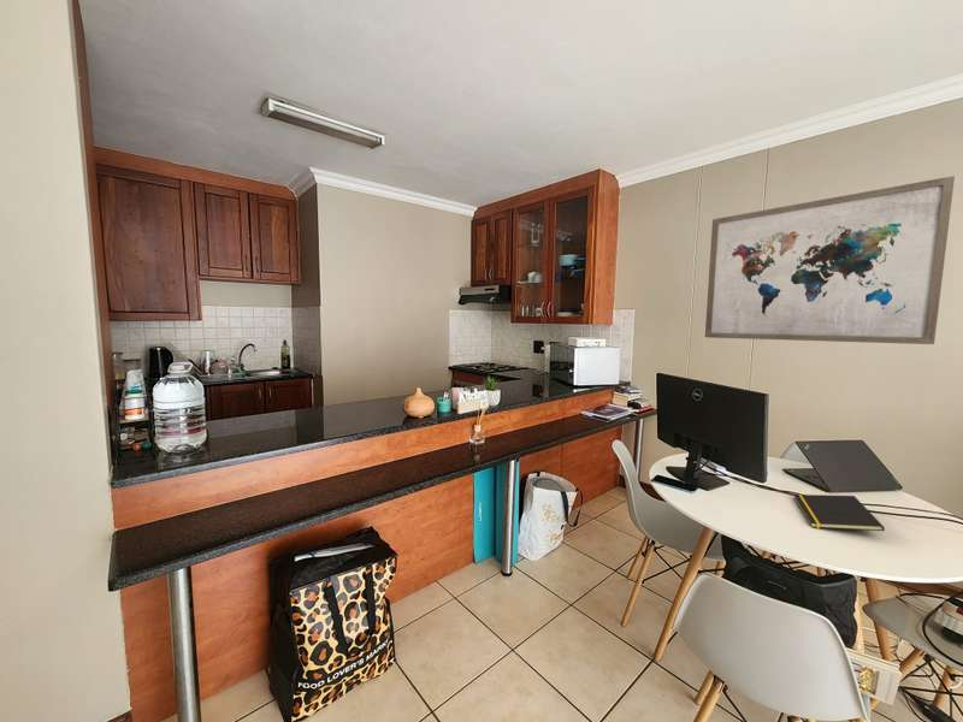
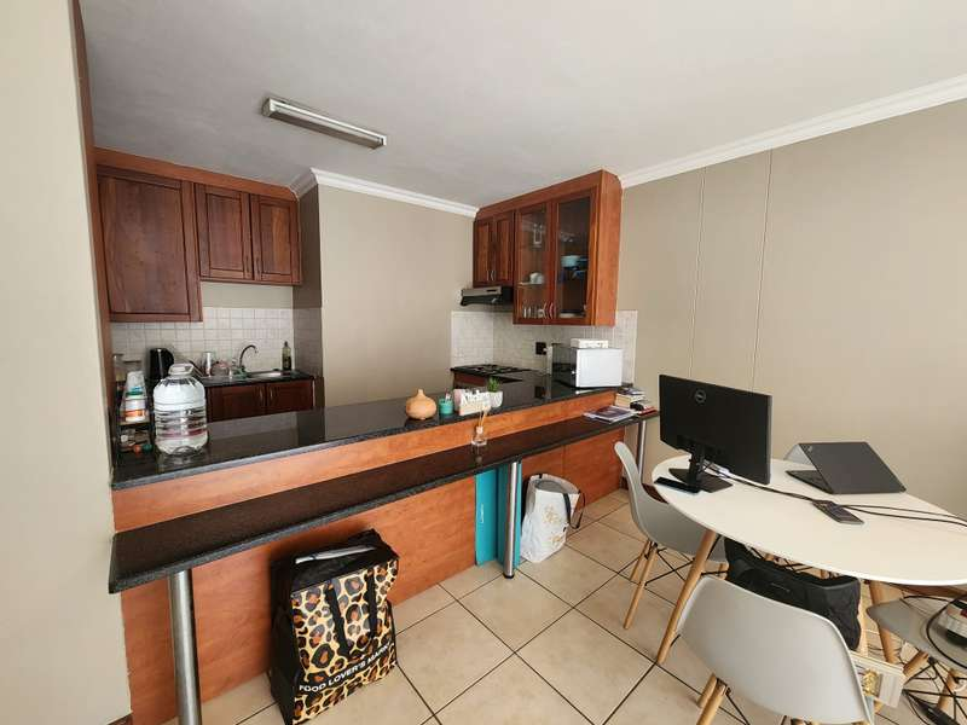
- notepad [792,493,886,532]
- wall art [704,174,956,345]
